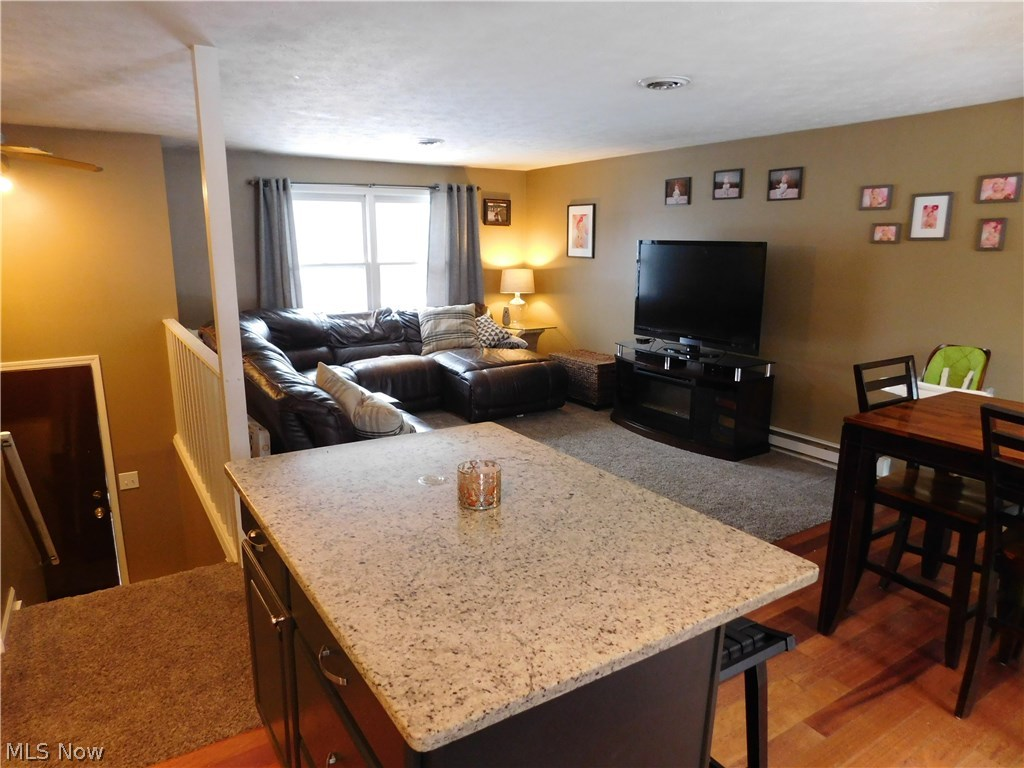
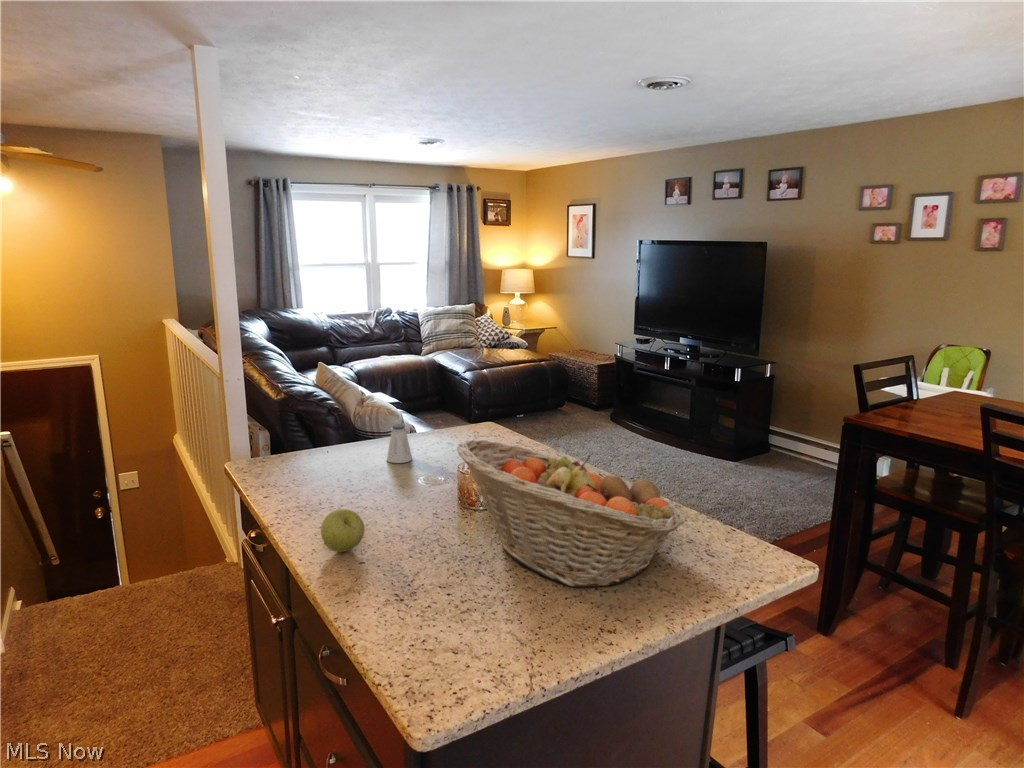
+ apple [320,508,366,553]
+ saltshaker [386,423,413,464]
+ fruit basket [456,439,685,588]
